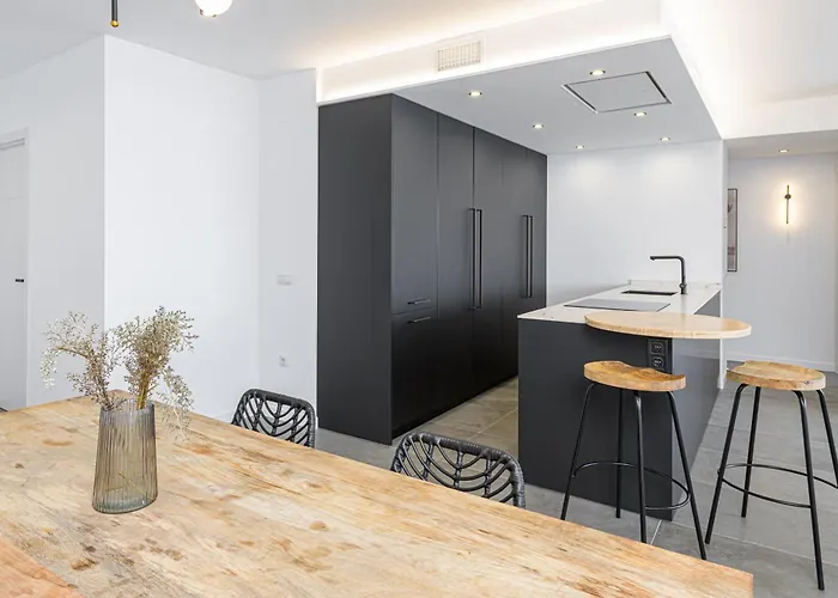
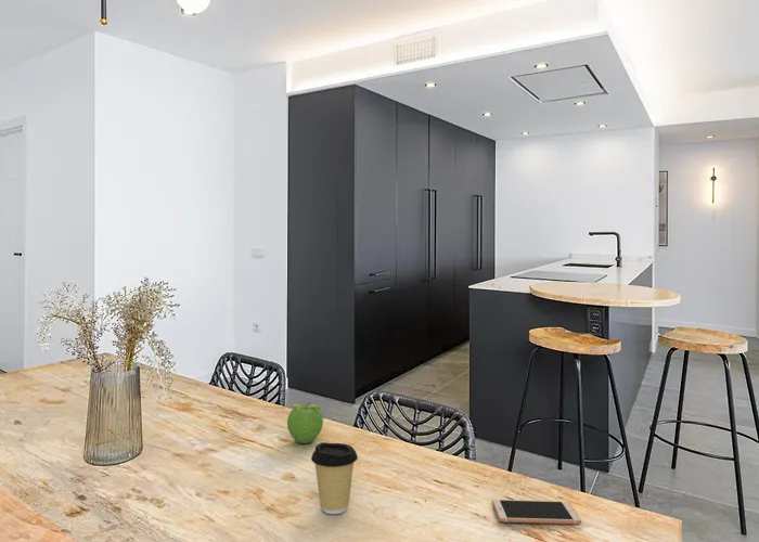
+ smartphone [491,499,582,525]
+ coffee cup [310,441,359,515]
+ fruit [286,401,324,444]
